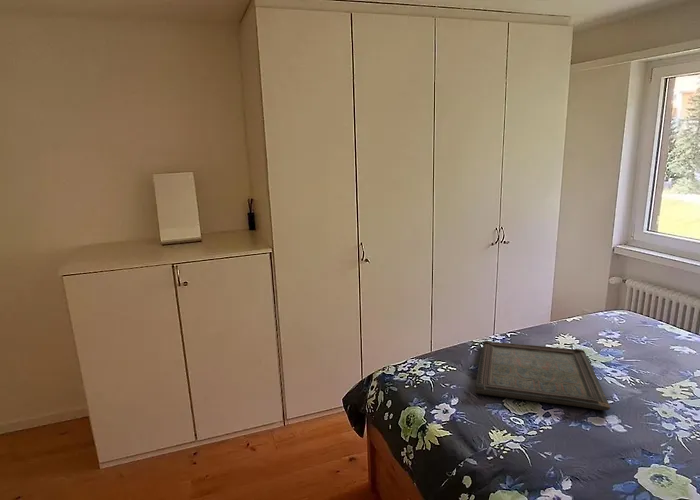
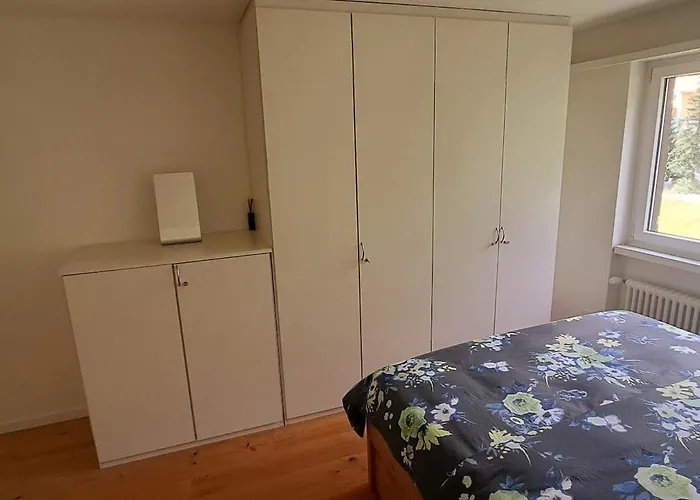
- serving tray [474,340,611,411]
